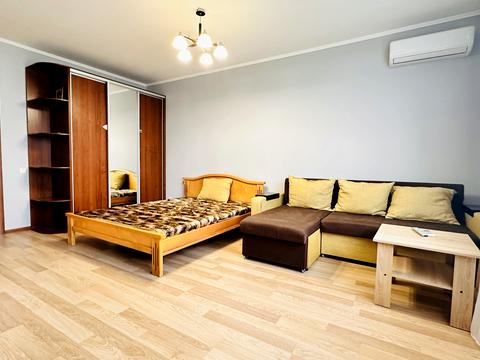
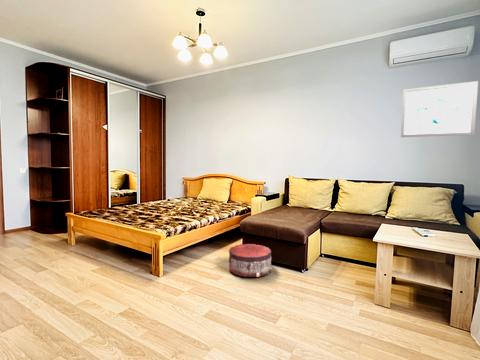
+ pouf [228,243,273,278]
+ wall art [400,80,479,138]
